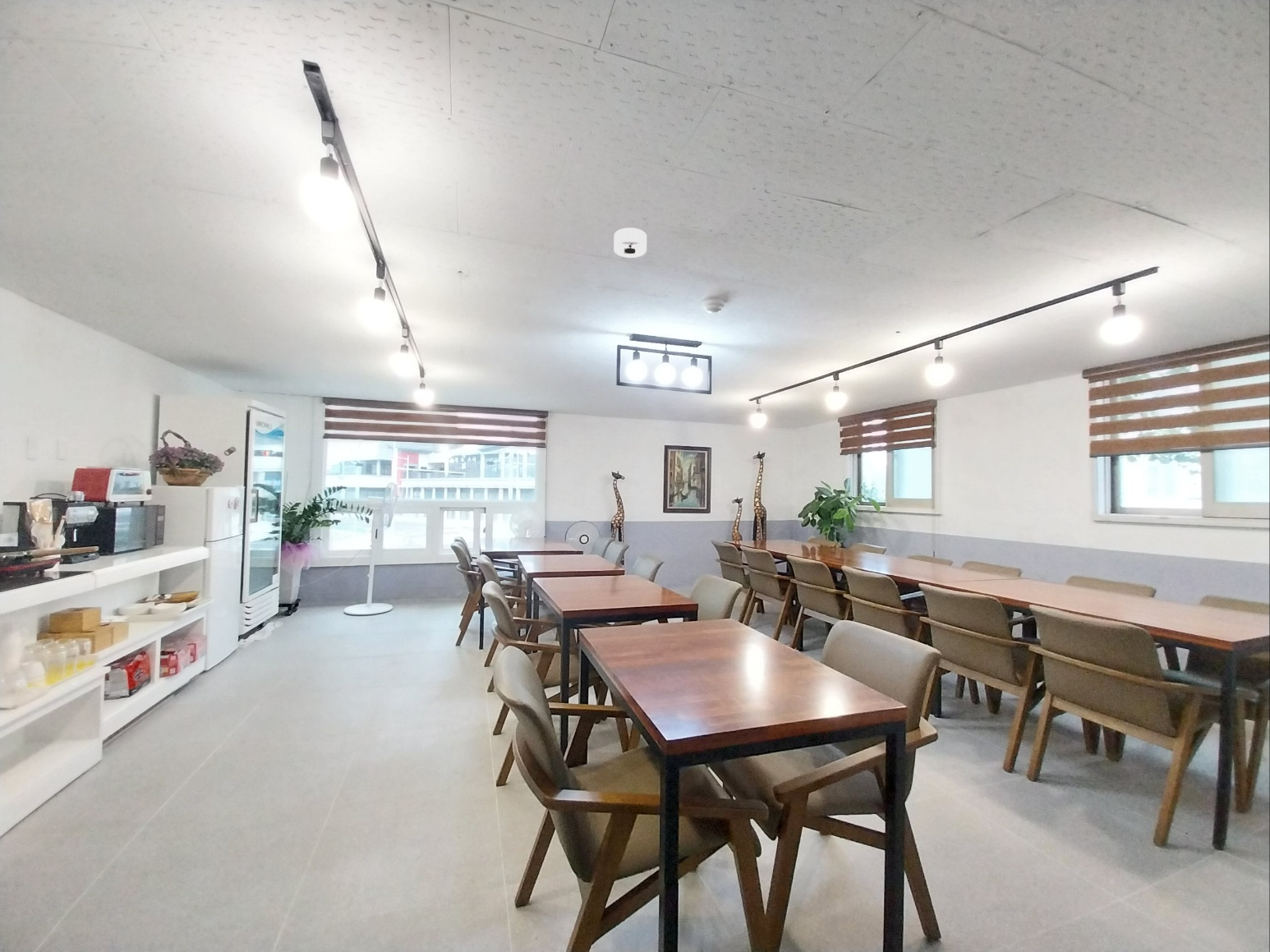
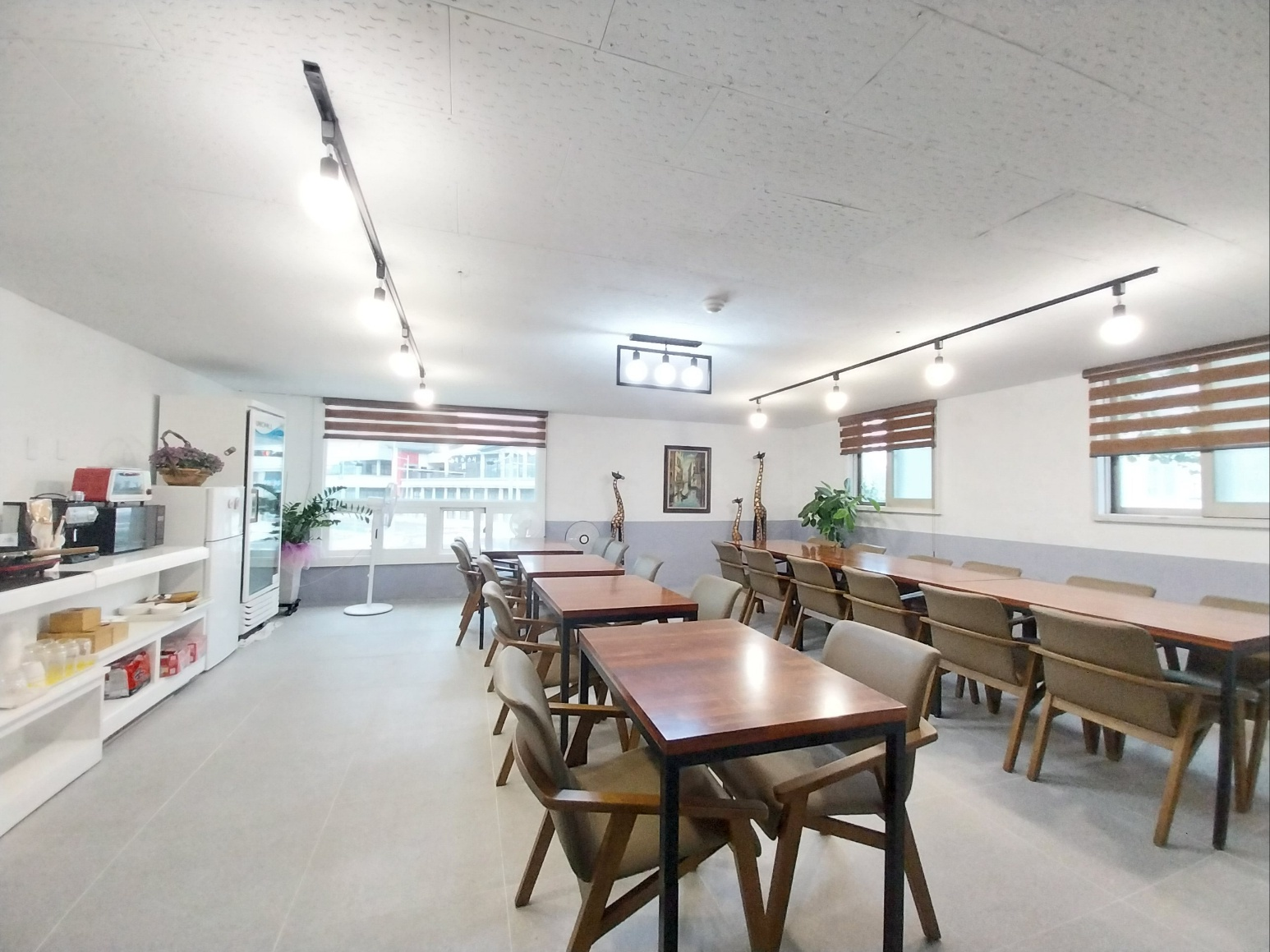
- smoke detector [613,227,647,259]
